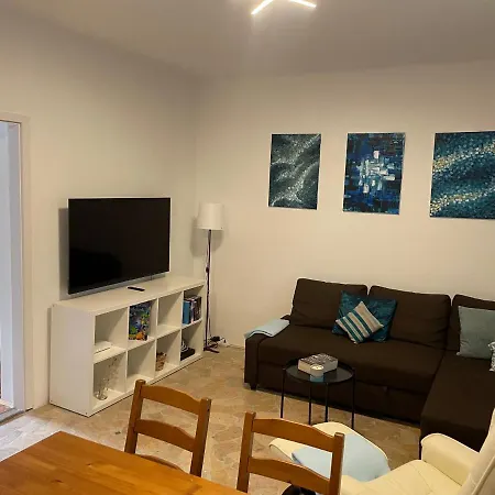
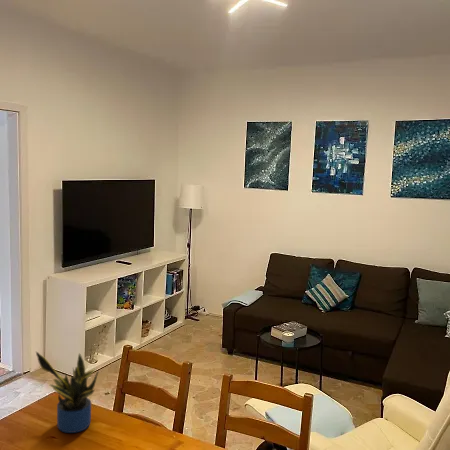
+ potted plant [35,351,100,434]
